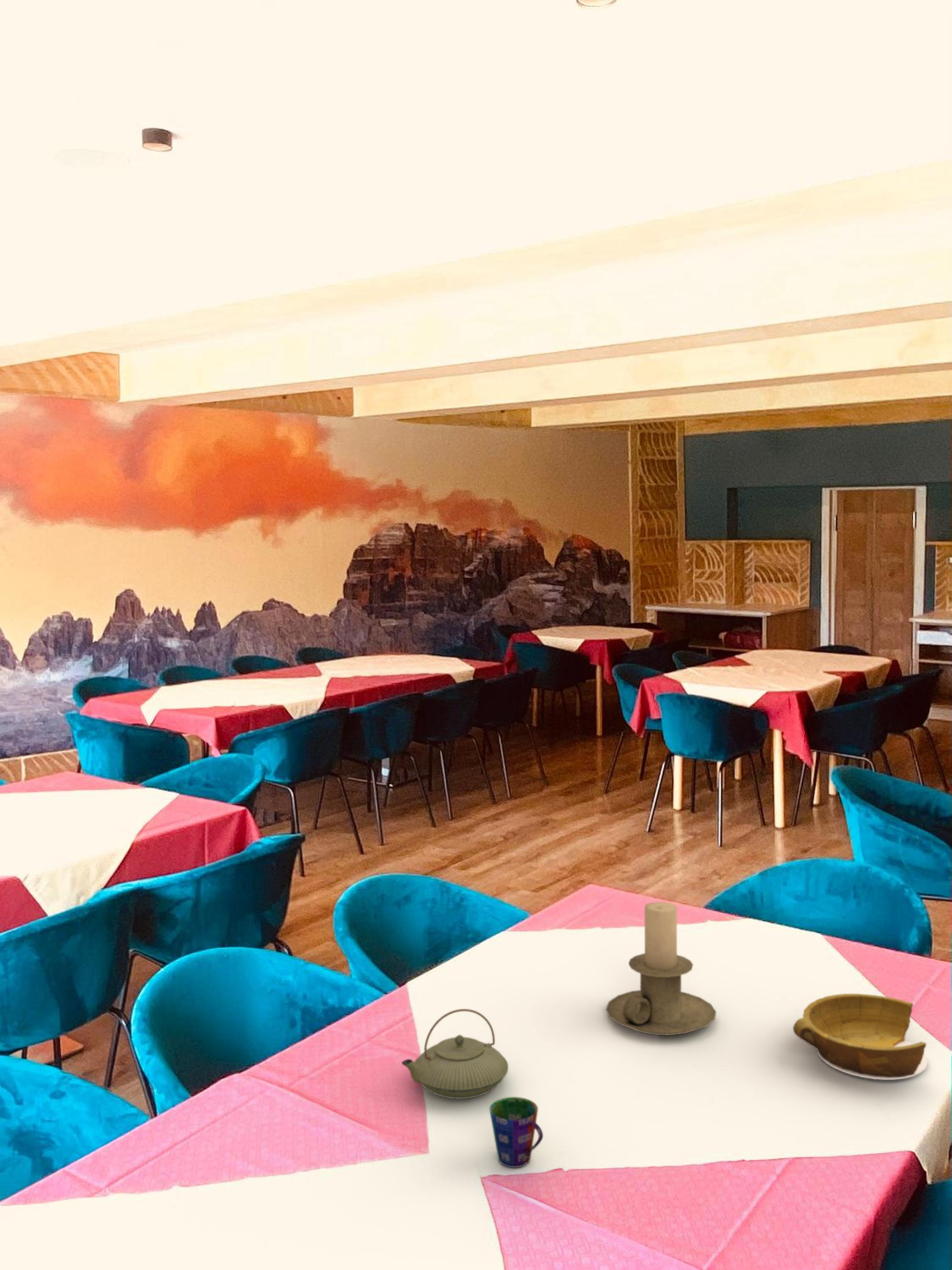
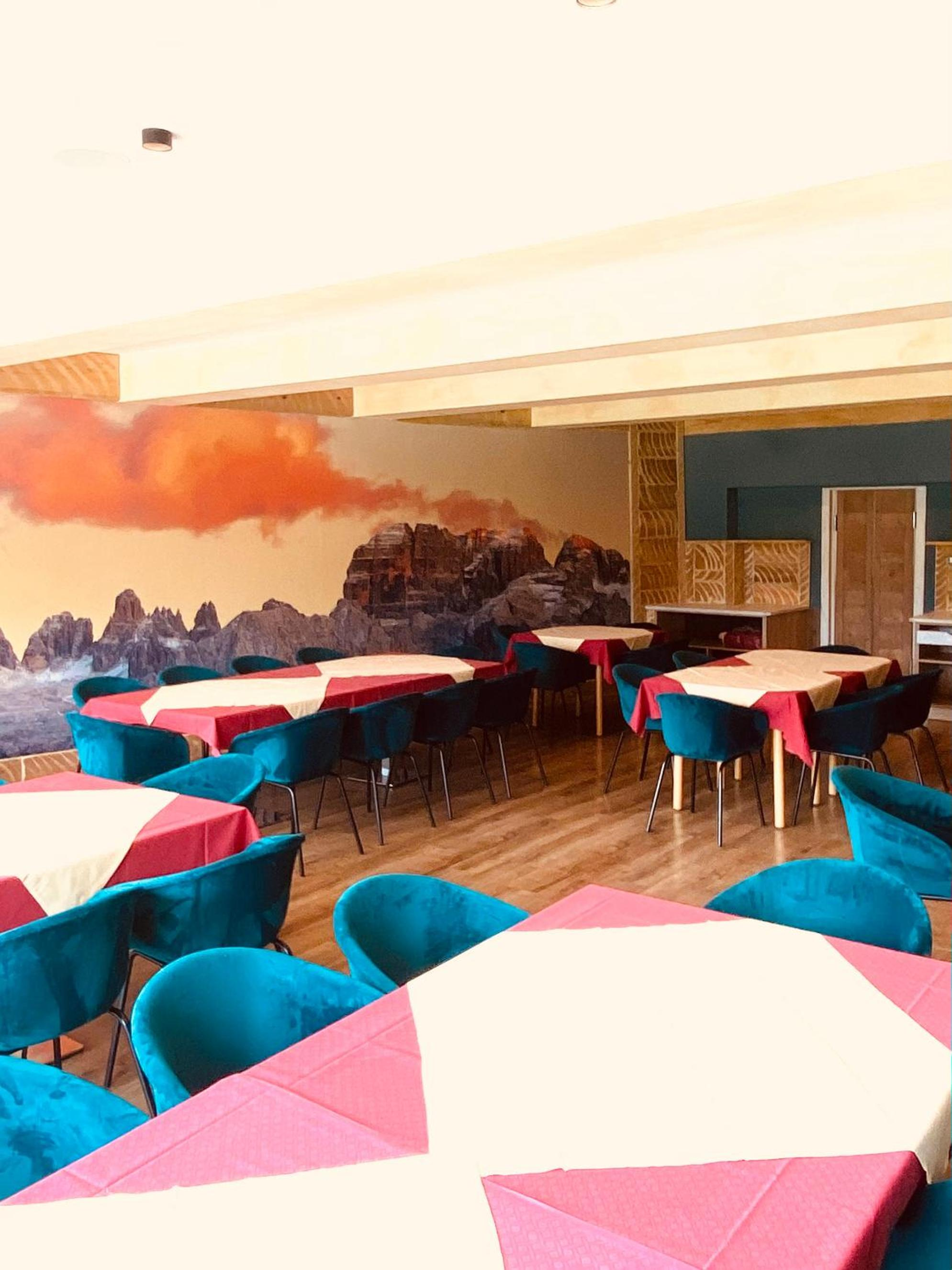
- bowl [793,993,928,1080]
- cup [489,1097,544,1168]
- teapot [401,1009,509,1100]
- candle holder [605,902,717,1036]
